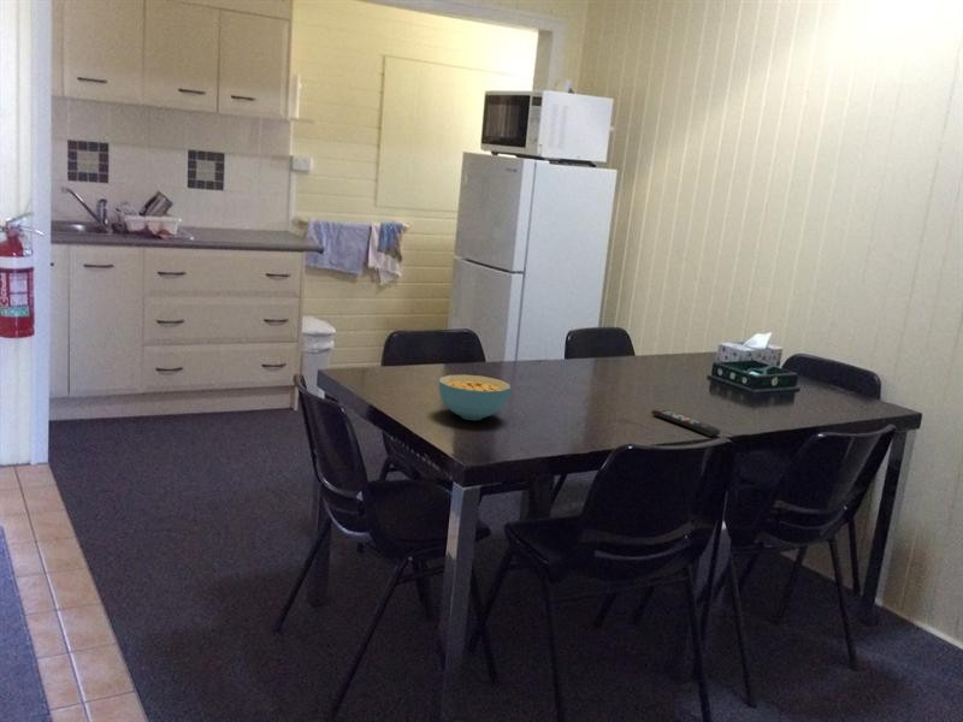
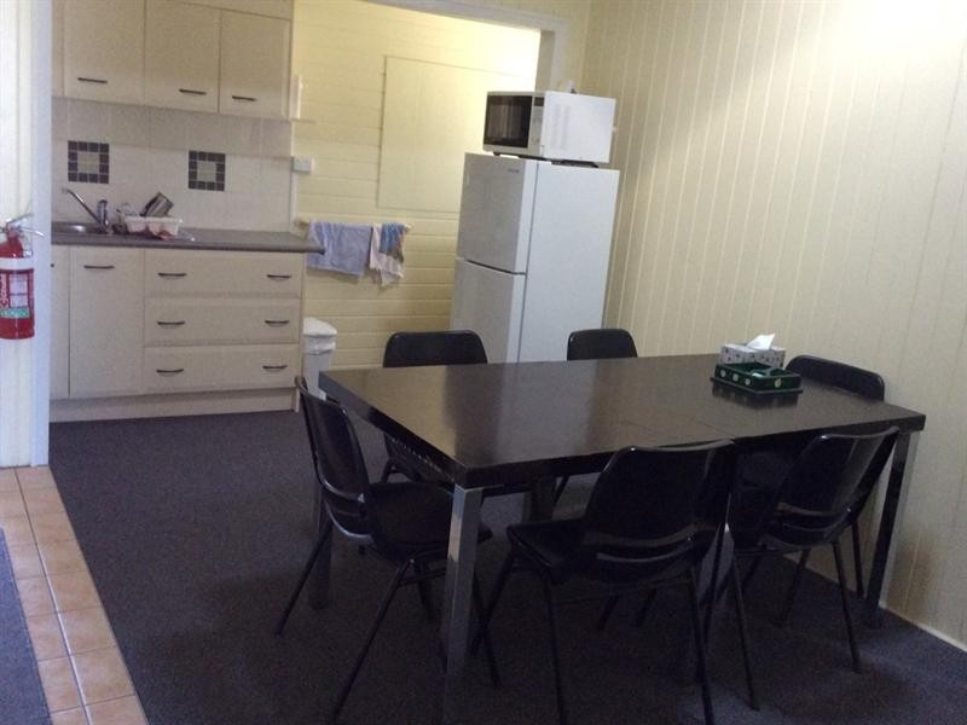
- remote control [650,408,721,438]
- cereal bowl [438,373,512,421]
